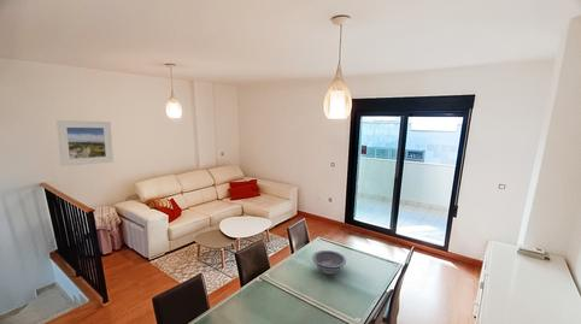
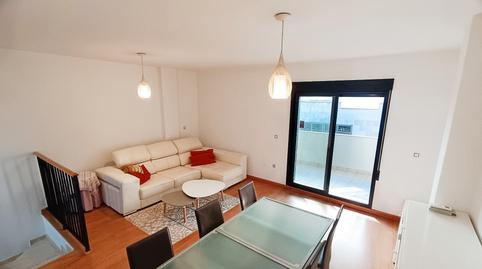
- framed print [55,119,115,167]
- decorative bowl [311,249,347,275]
